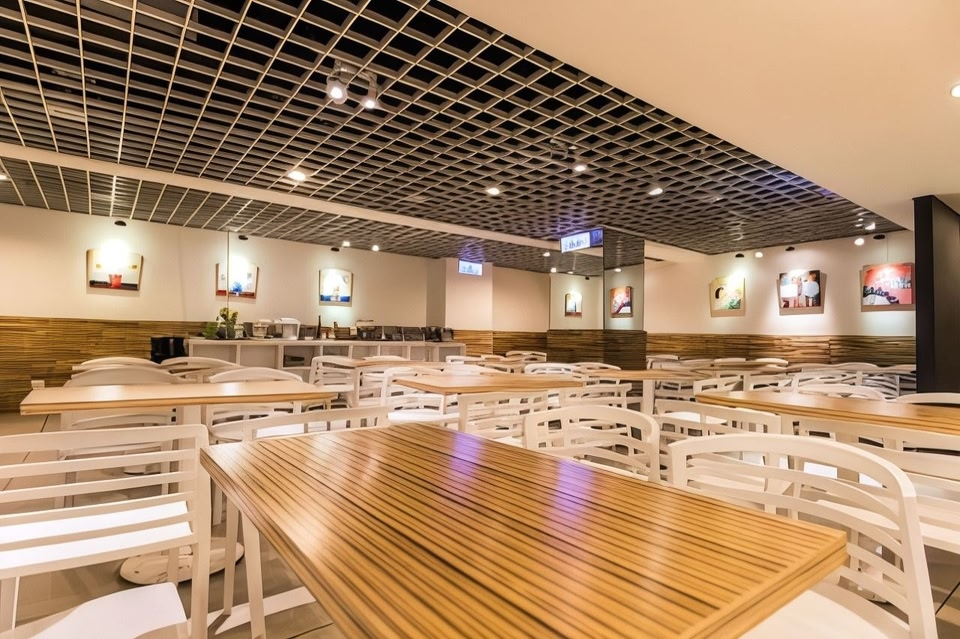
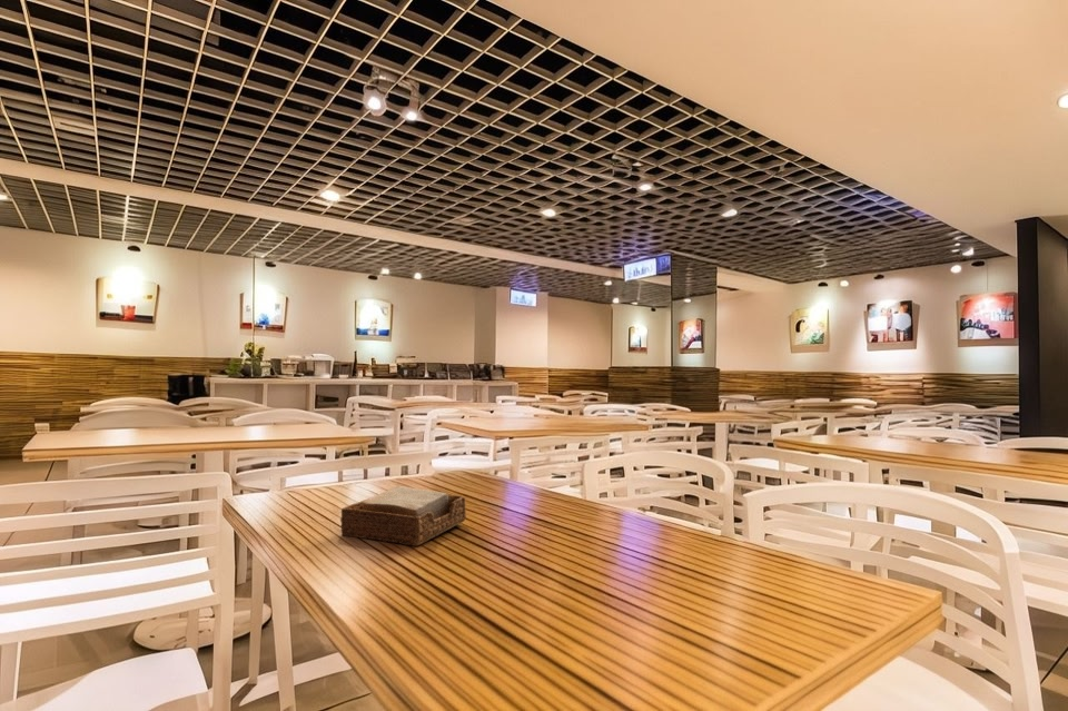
+ napkin holder [339,484,467,547]
